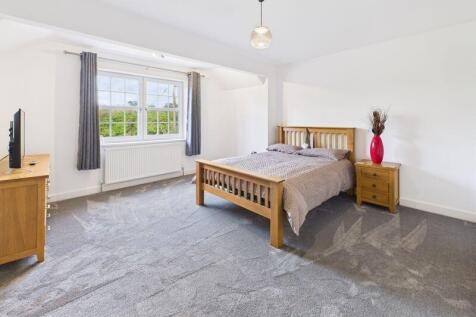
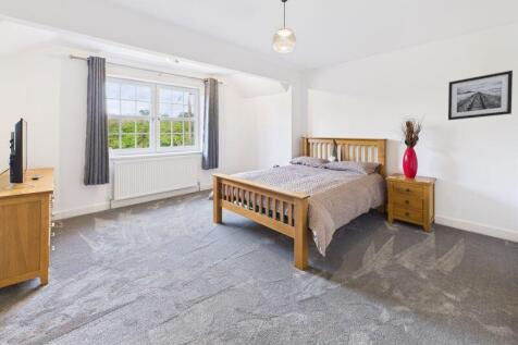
+ wall art [447,70,514,121]
